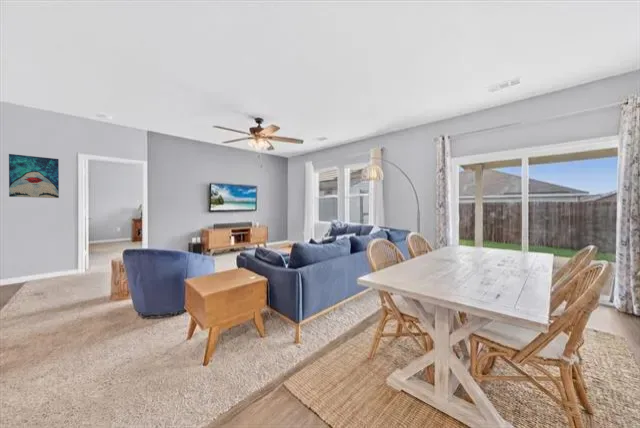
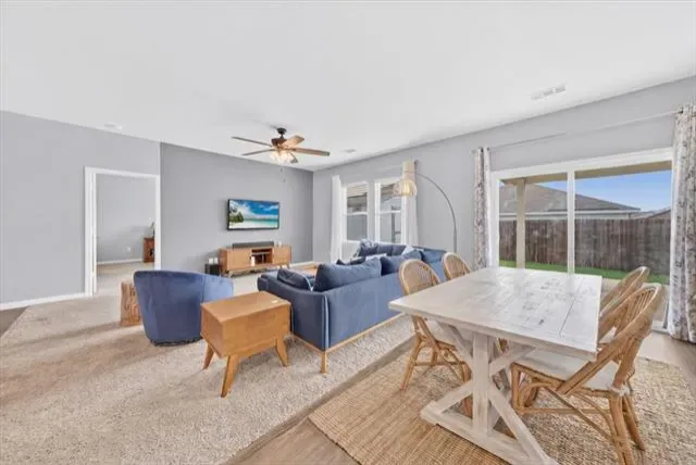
- wall art [8,153,60,199]
